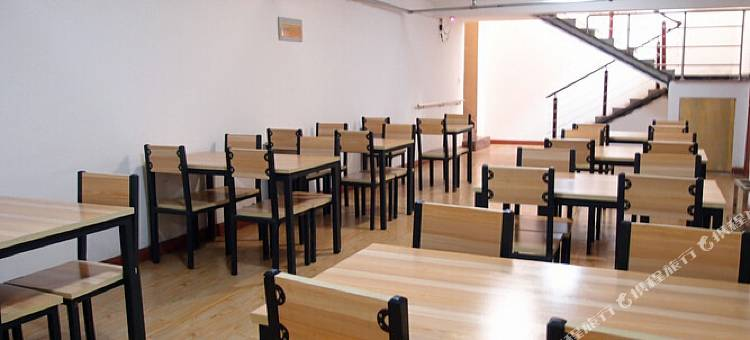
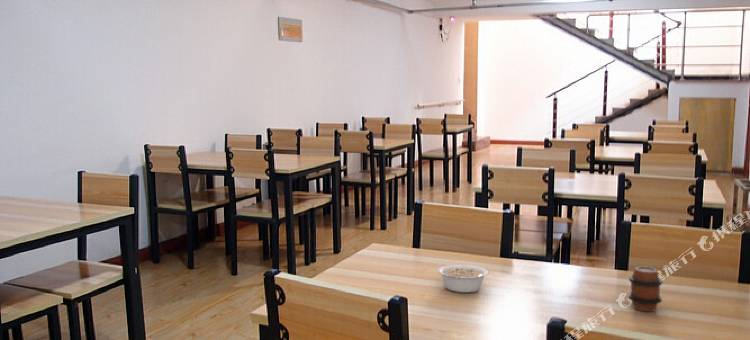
+ legume [437,264,489,294]
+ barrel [627,266,663,313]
